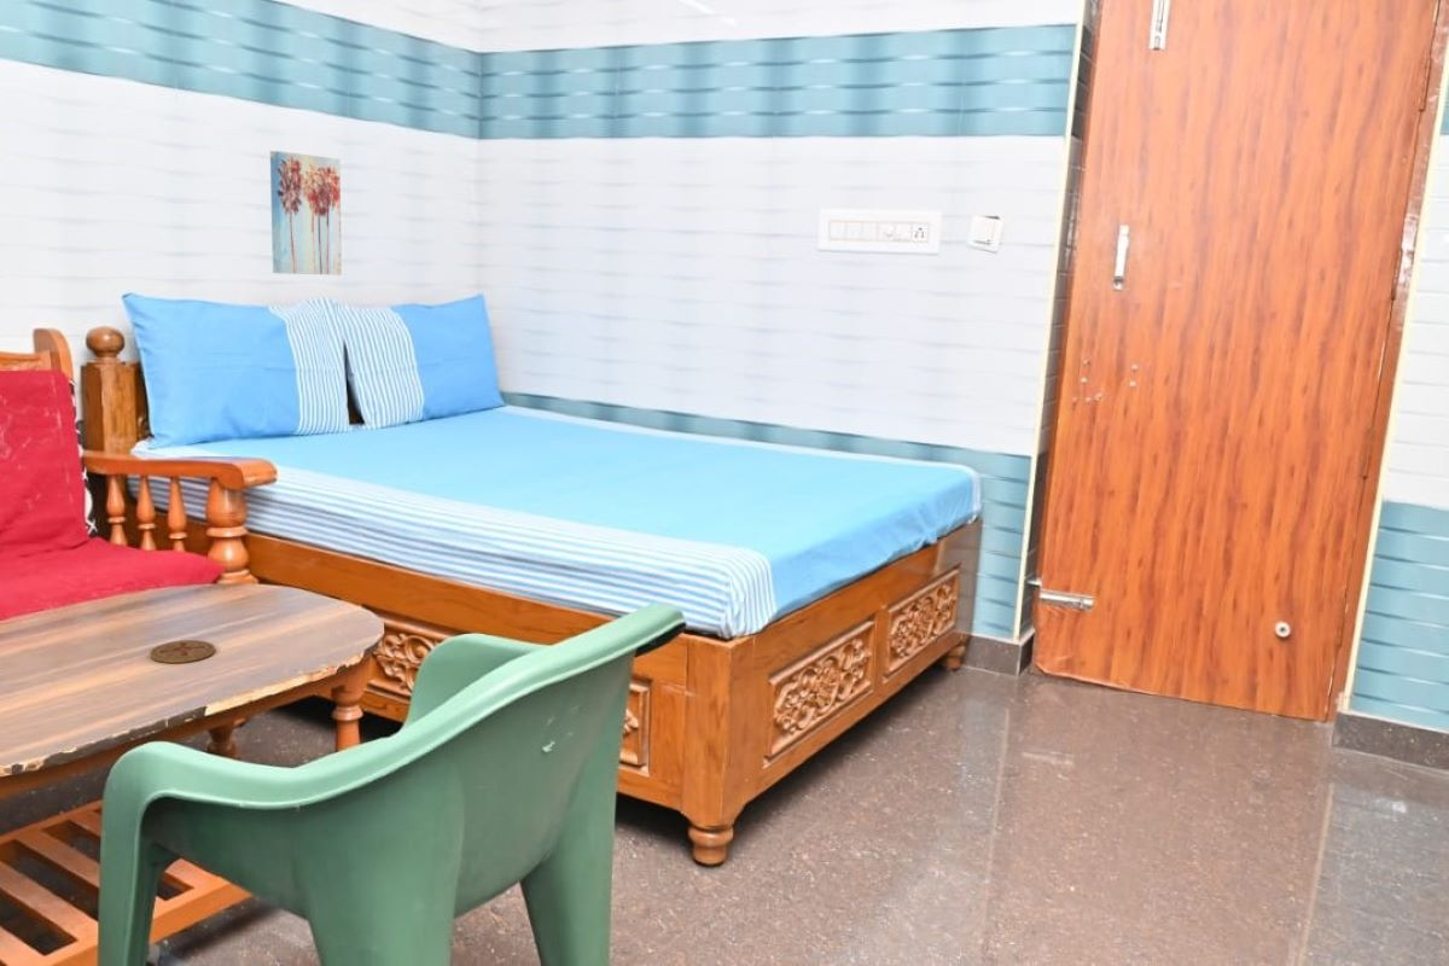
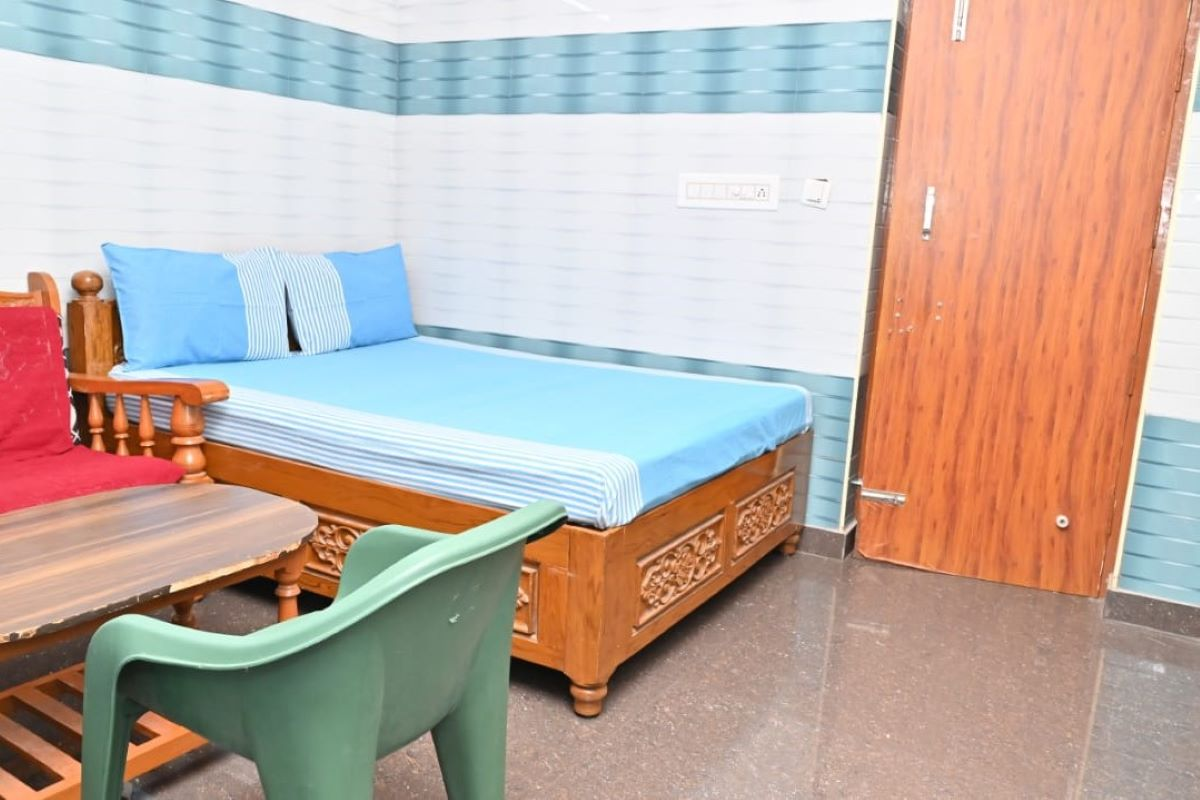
- wall art [269,150,343,277]
- coaster [149,639,216,664]
